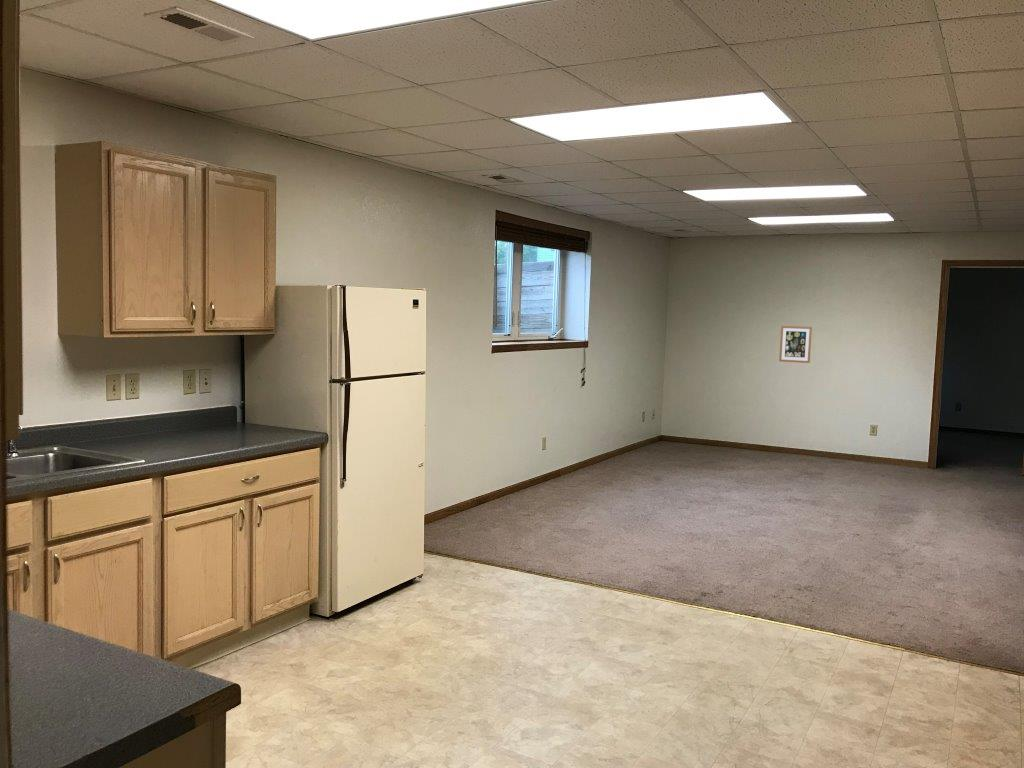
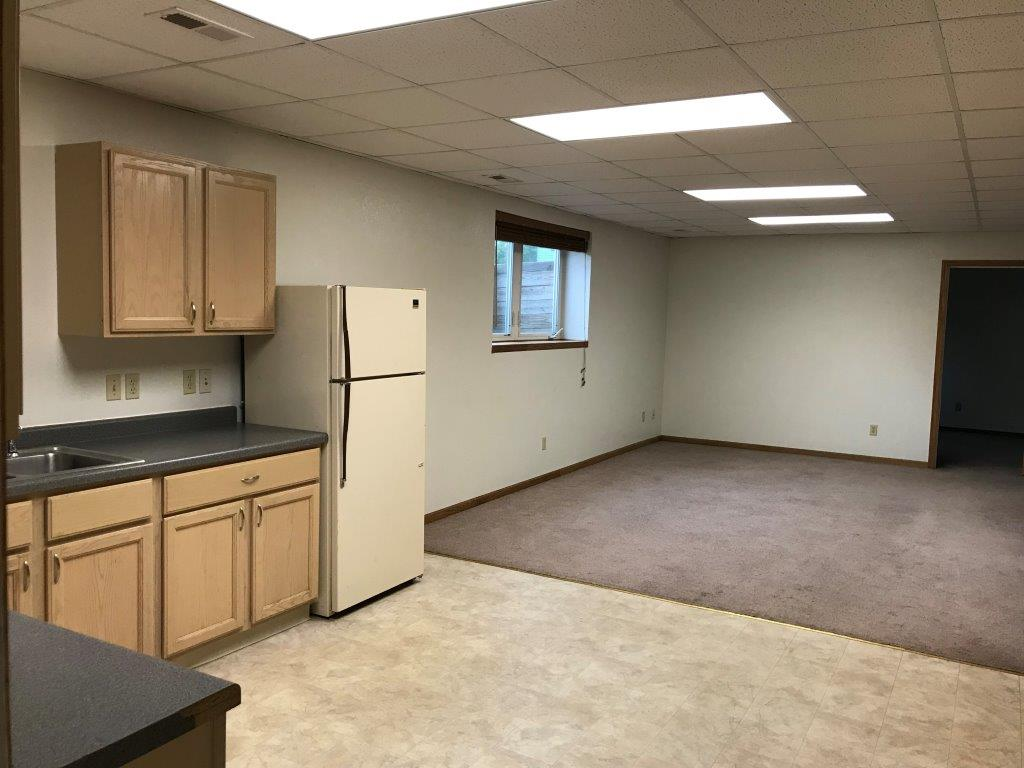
- wall art [778,325,813,364]
